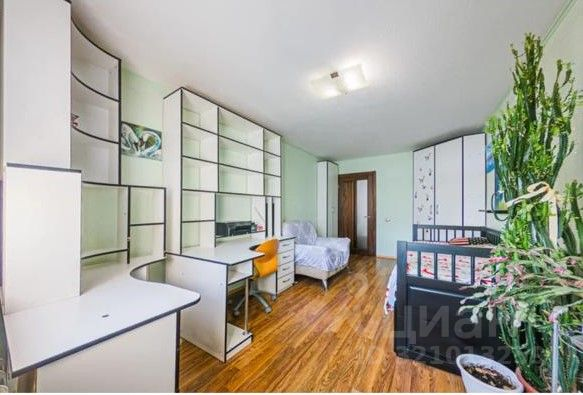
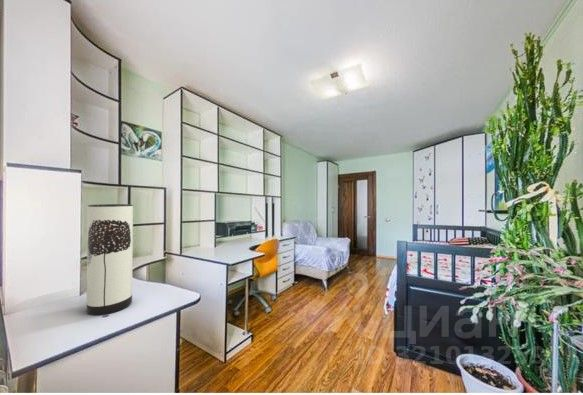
+ table lamp [86,203,134,316]
